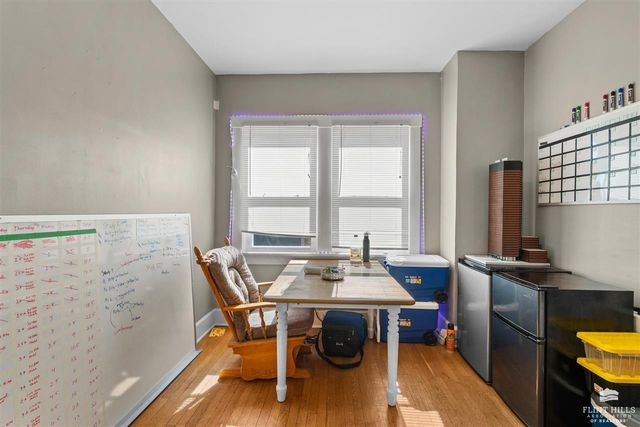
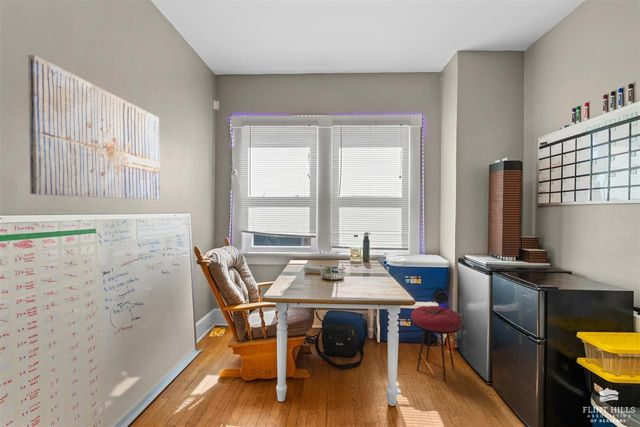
+ wall art [27,54,161,201]
+ stool [410,305,463,382]
